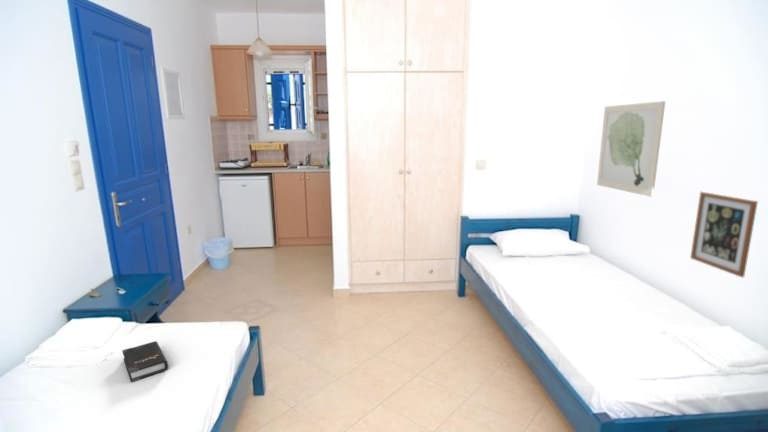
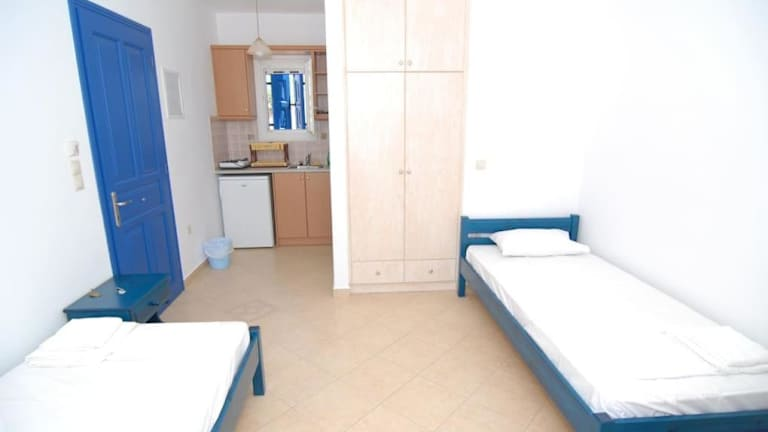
- hardback book [121,340,169,383]
- wall art [596,100,666,198]
- wall art [689,190,759,278]
